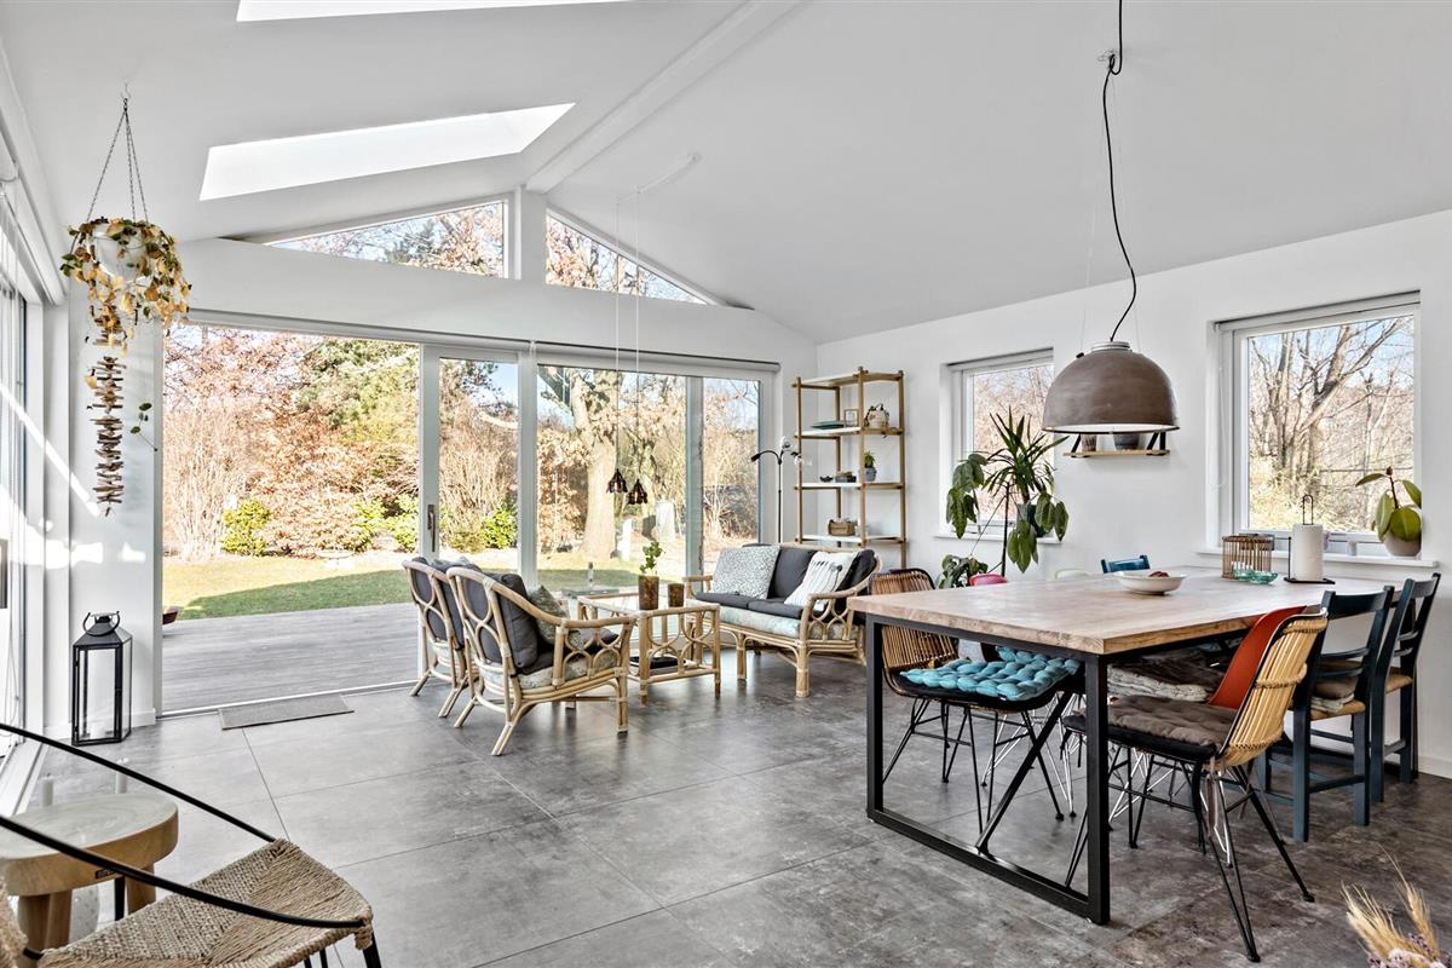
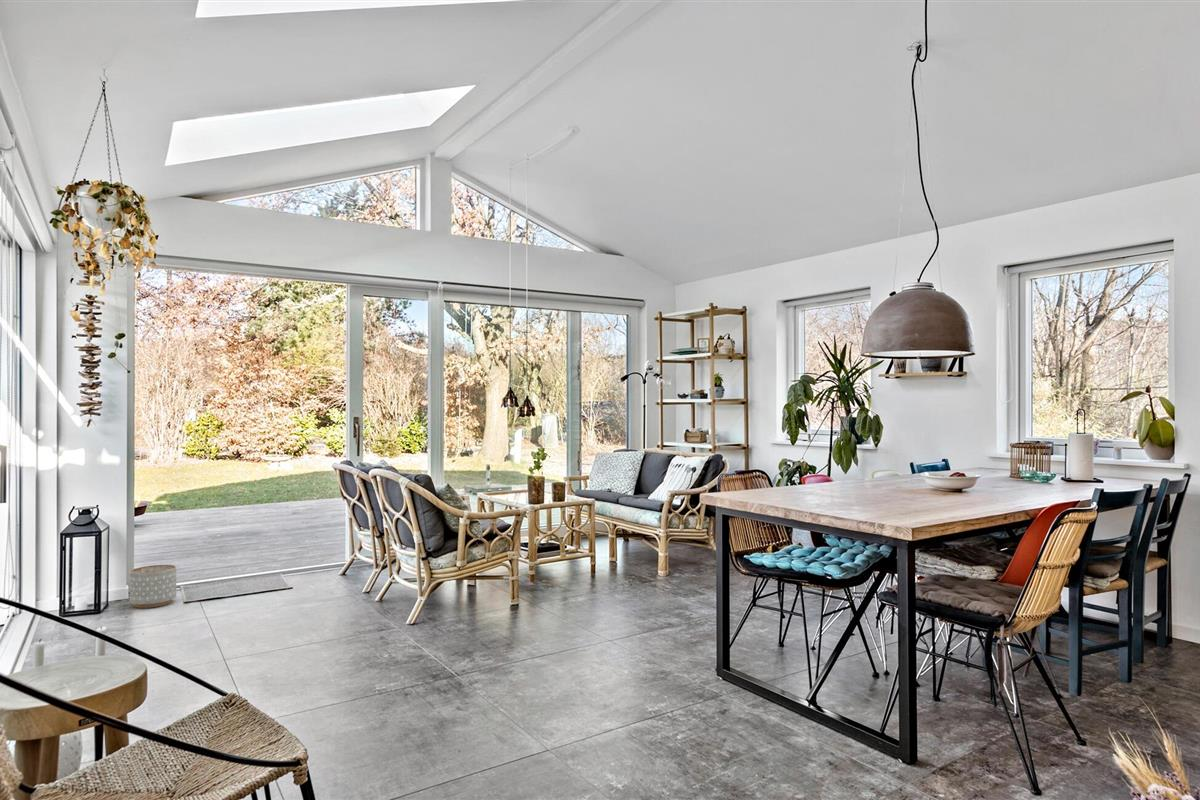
+ planter [129,564,177,609]
